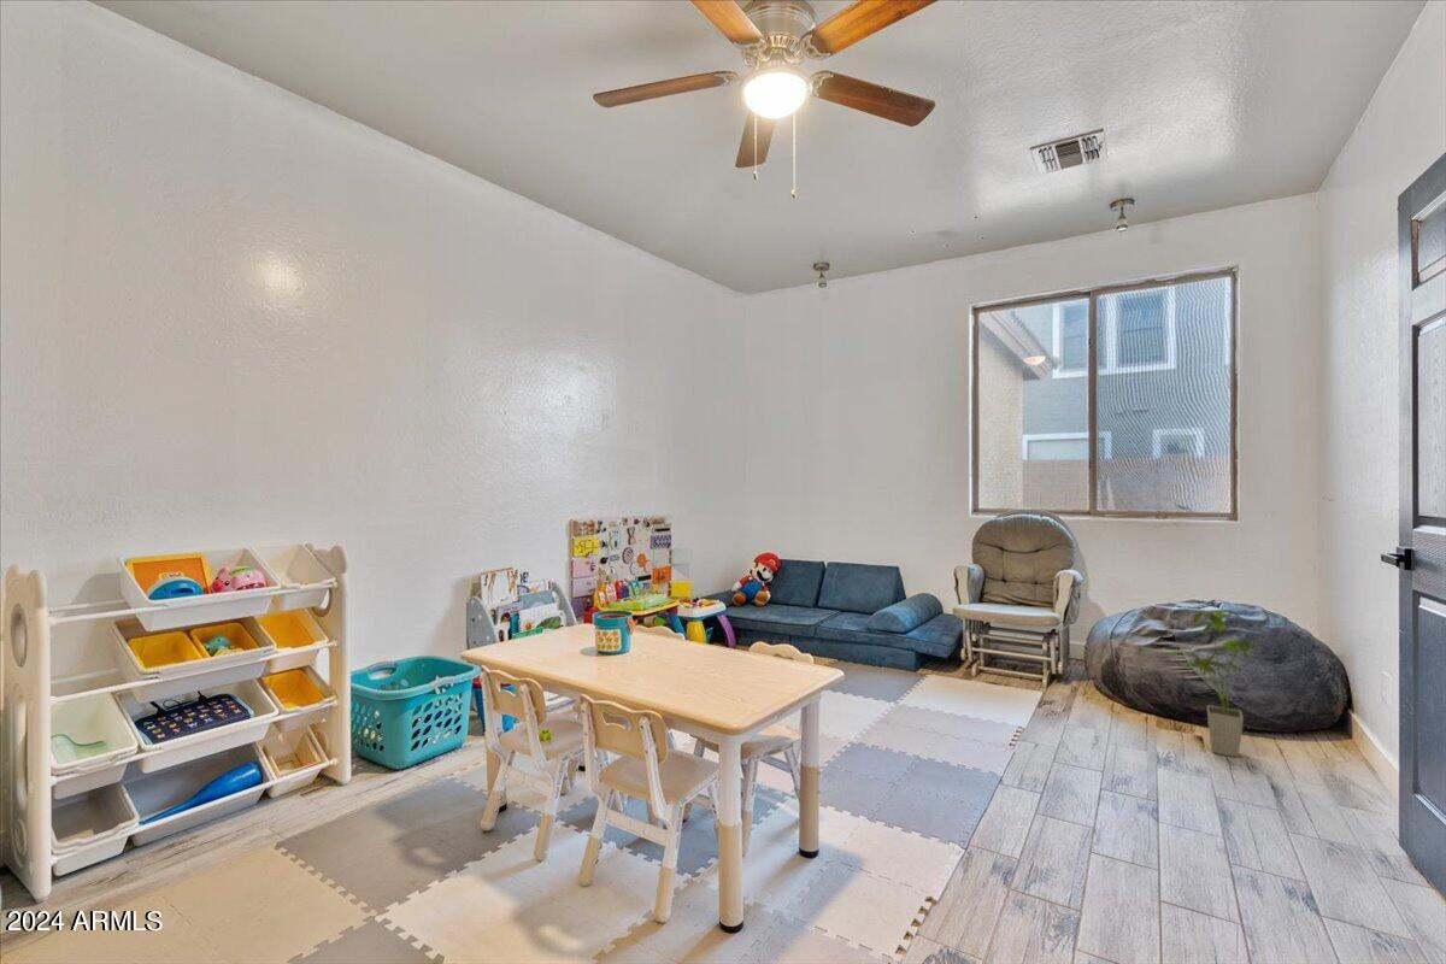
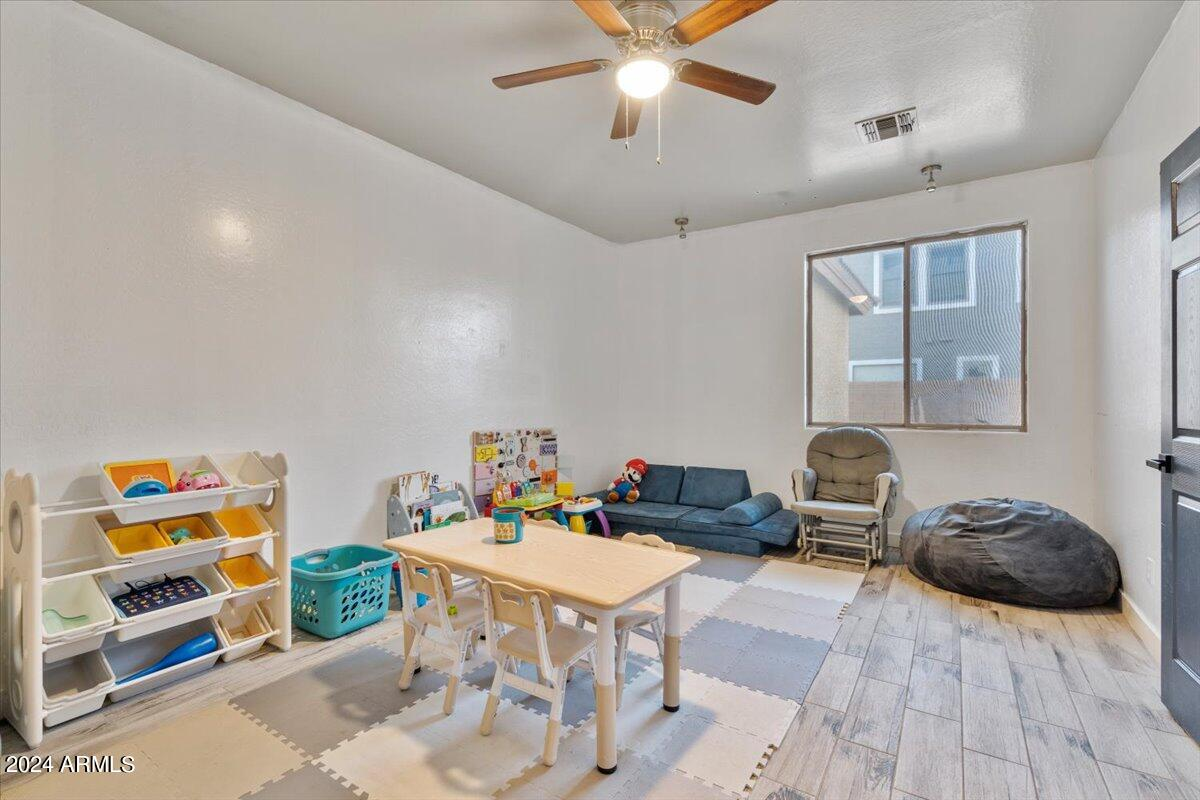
- house plant [1165,609,1263,758]
